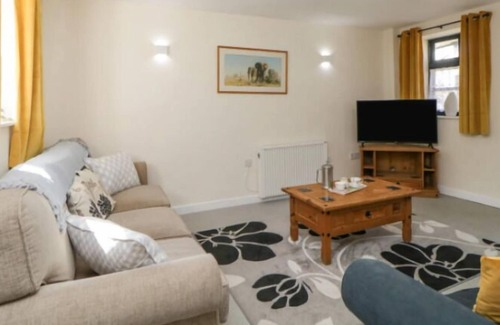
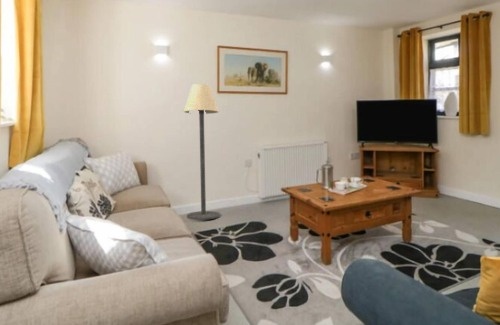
+ floor lamp [183,83,221,221]
